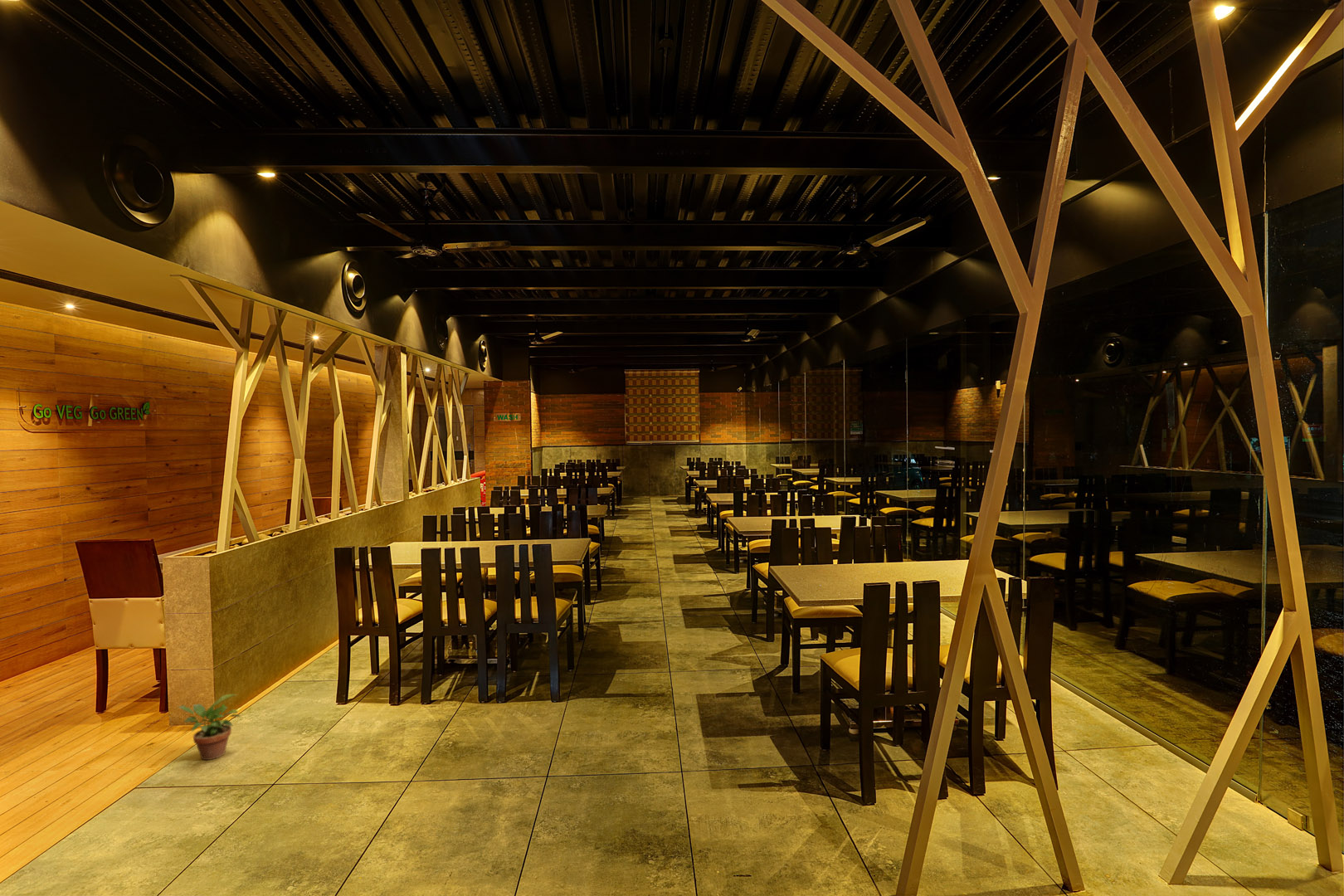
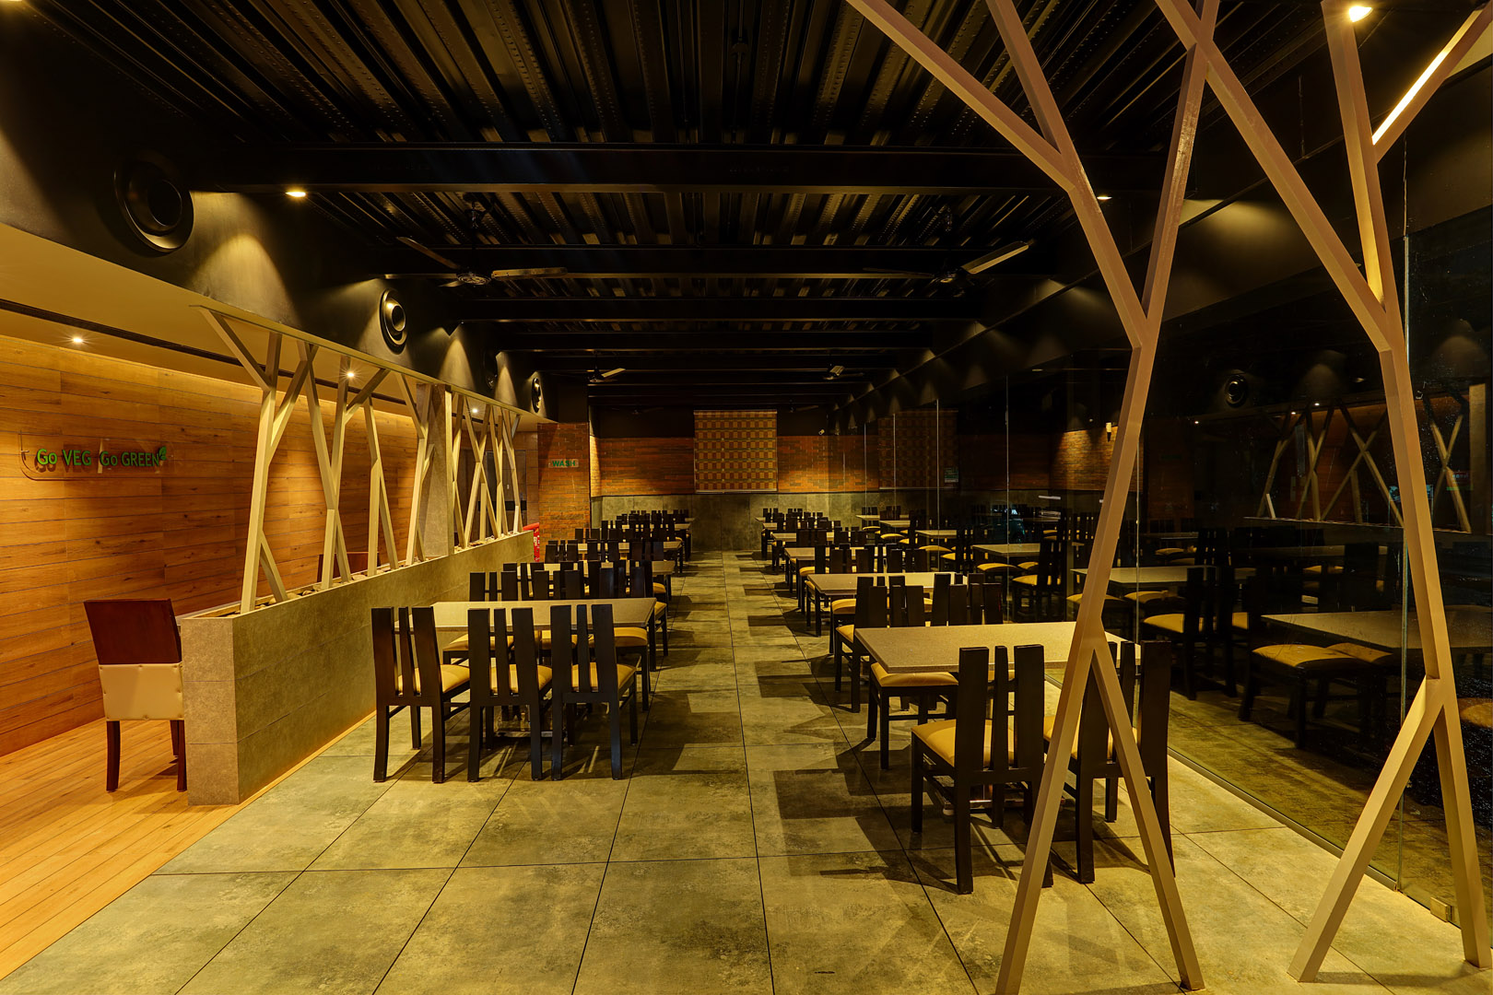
- potted plant [176,694,241,761]
